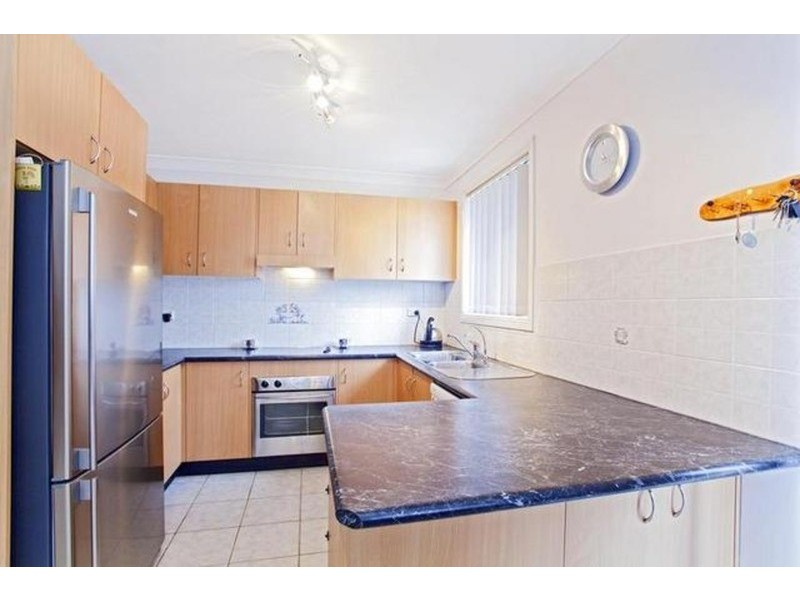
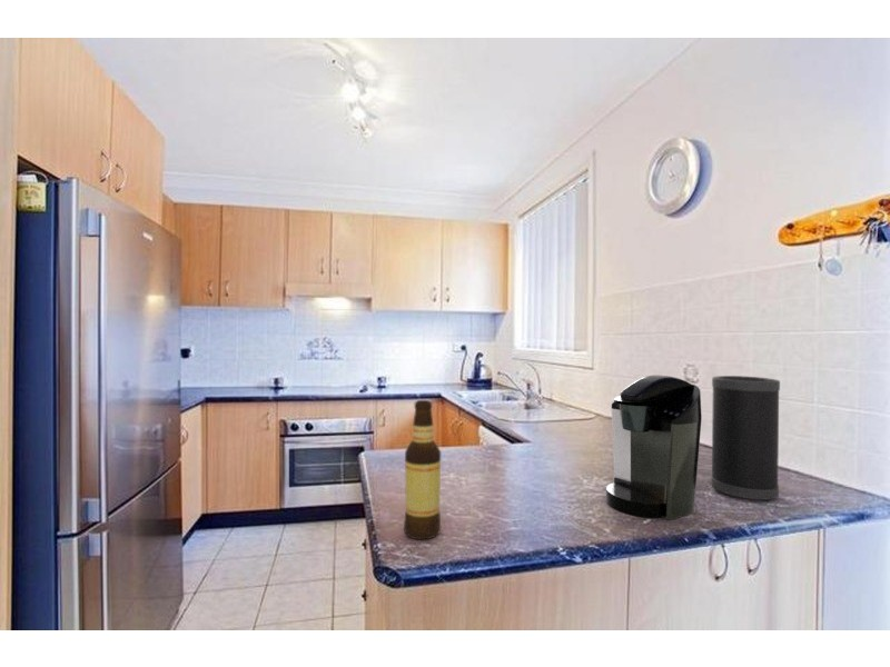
+ speaker [710,375,781,502]
+ coffee maker [605,374,703,521]
+ bottle [403,399,442,540]
